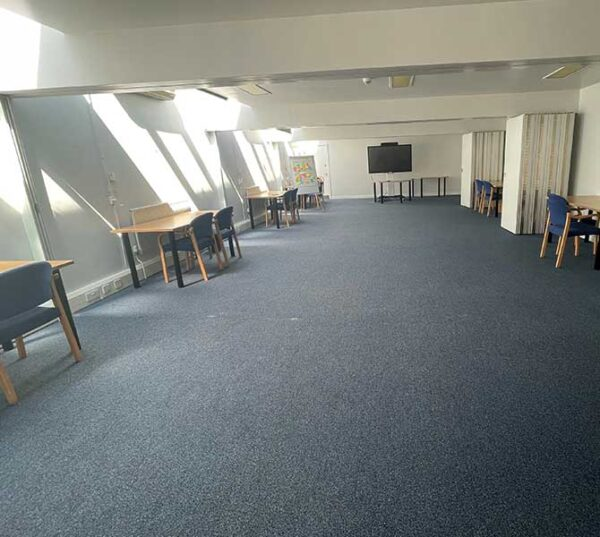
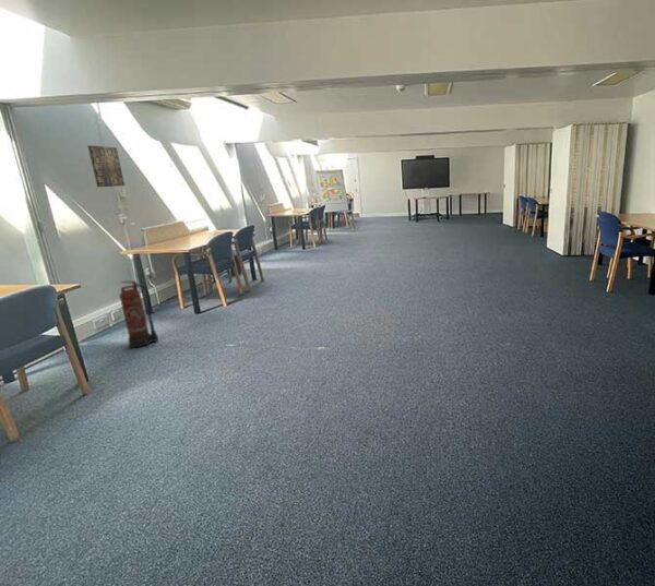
+ wall art [86,144,126,188]
+ fire extinguisher [118,279,159,349]
